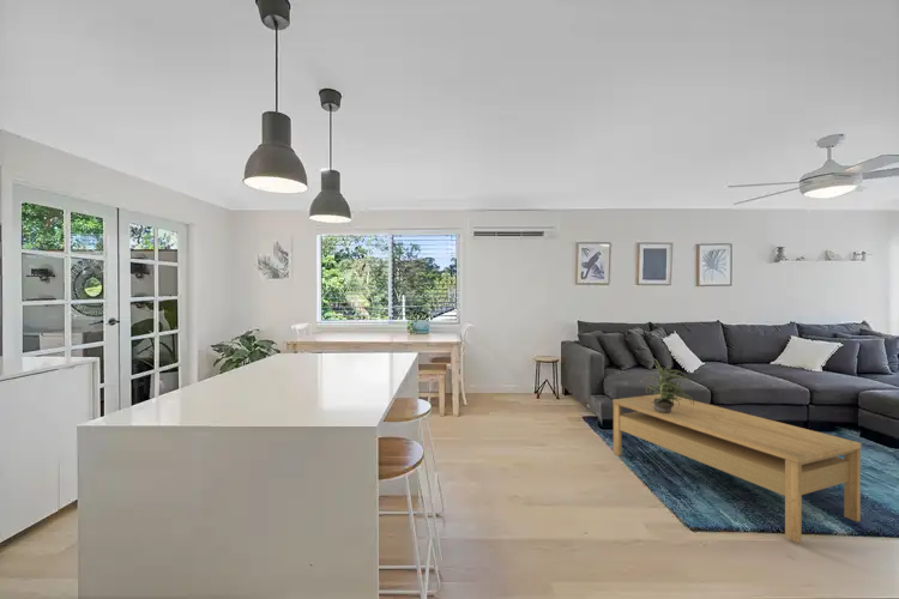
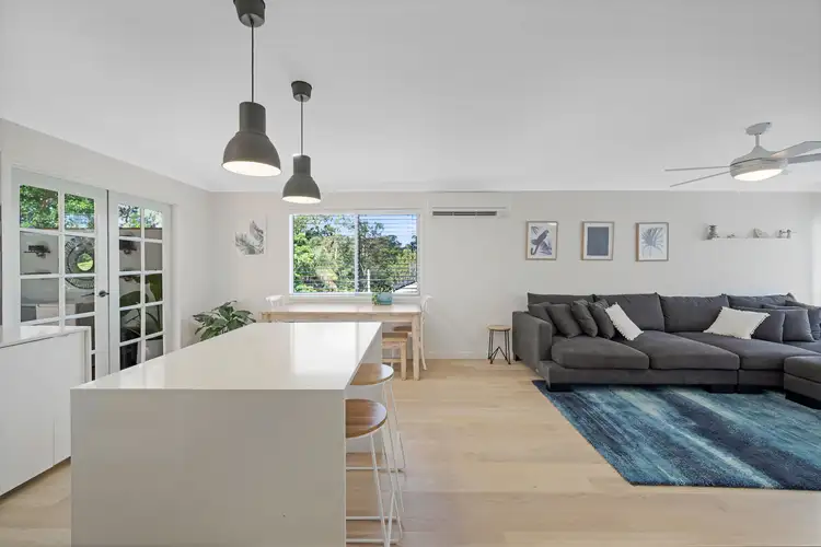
- potted plant [640,358,695,413]
- coffee table [611,393,862,544]
